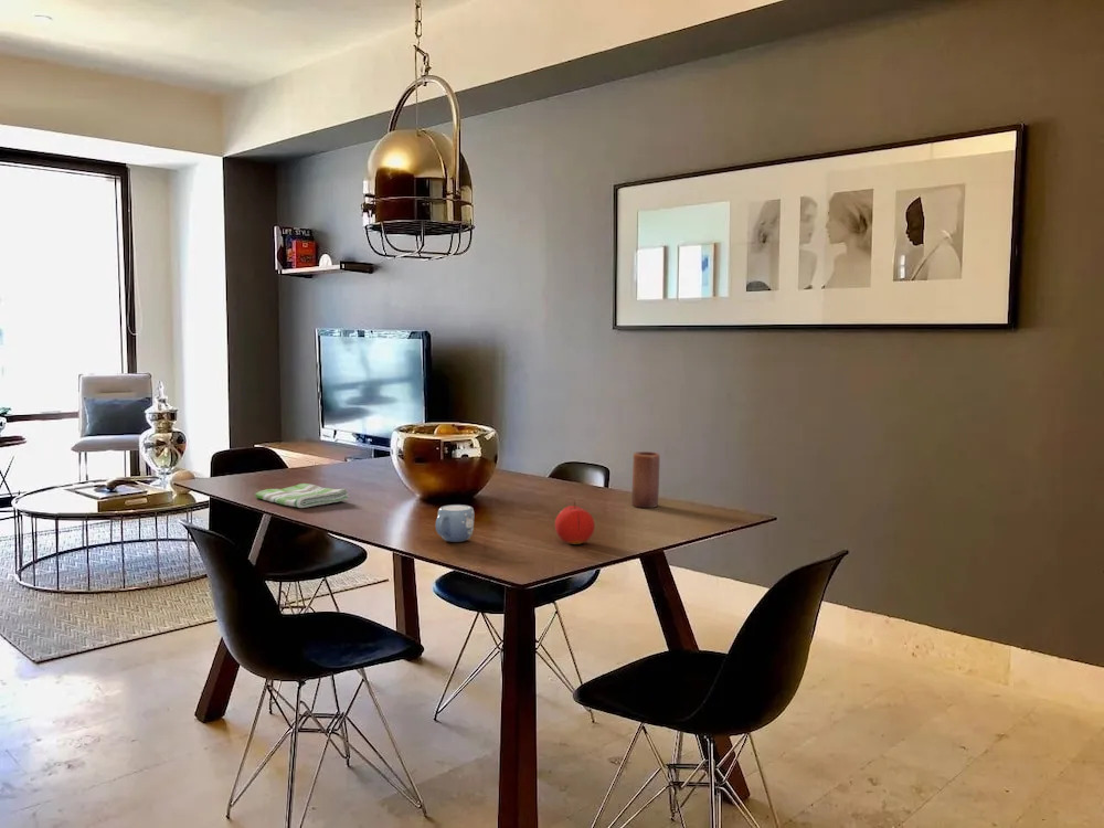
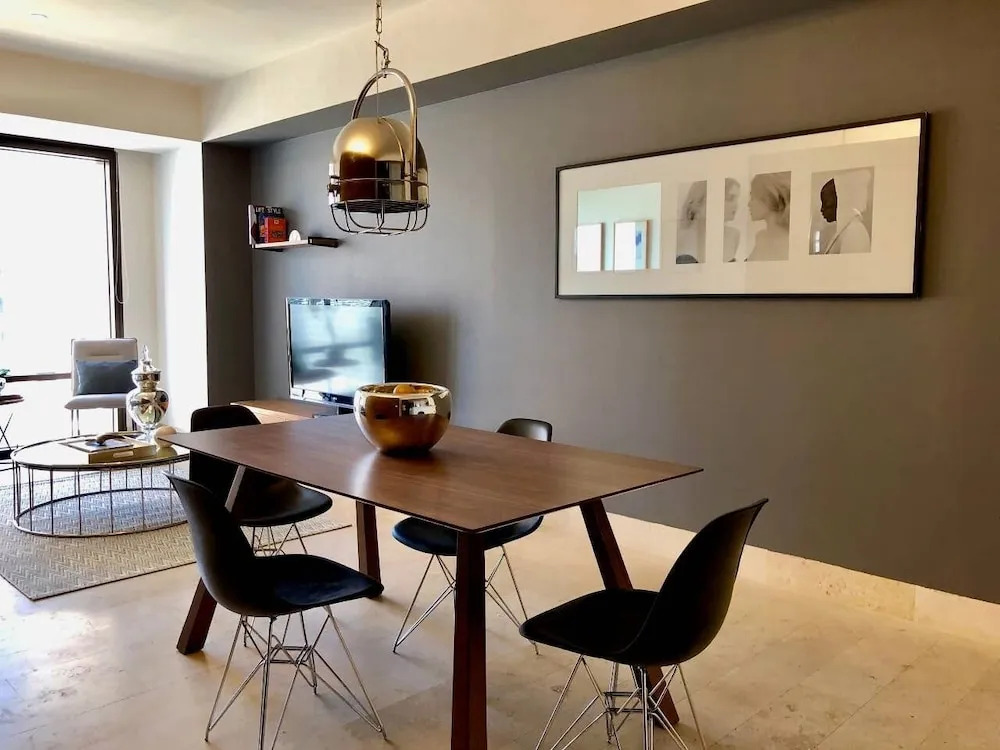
- candle [630,450,660,509]
- fruit [554,500,596,545]
- dish towel [254,482,350,509]
- mug [434,503,476,543]
